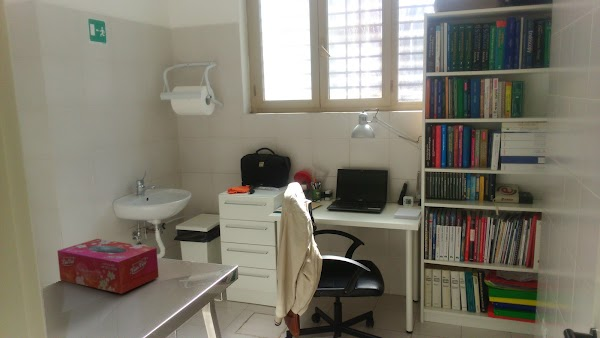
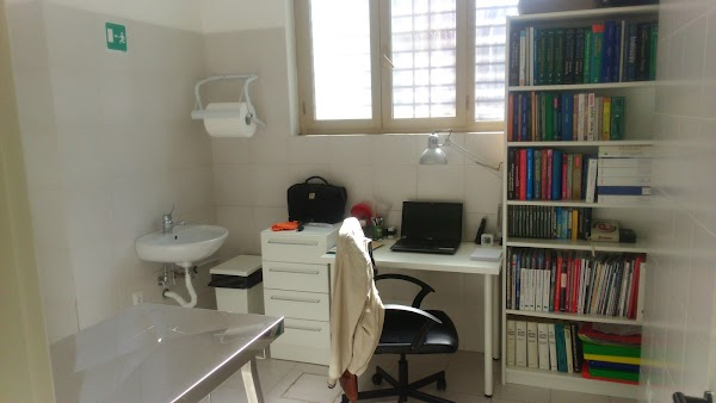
- tissue box [56,238,160,295]
